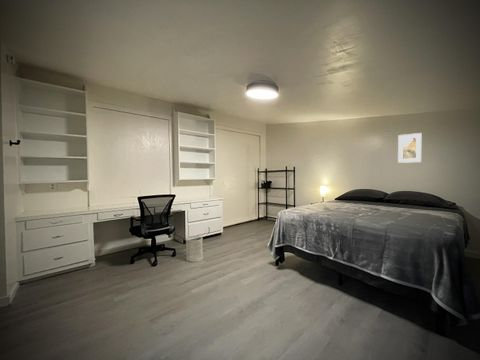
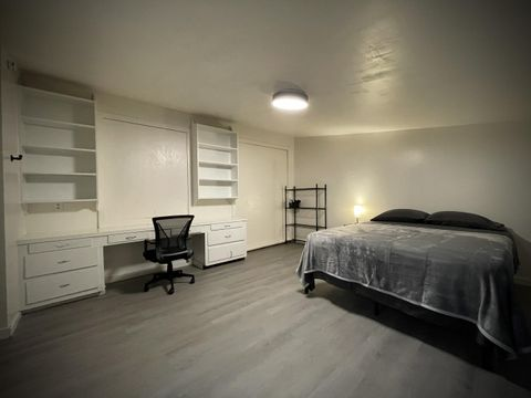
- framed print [397,132,422,164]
- wastebasket [185,235,204,263]
